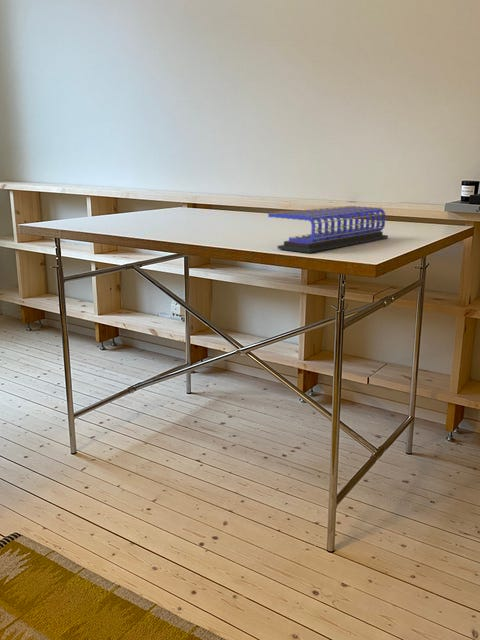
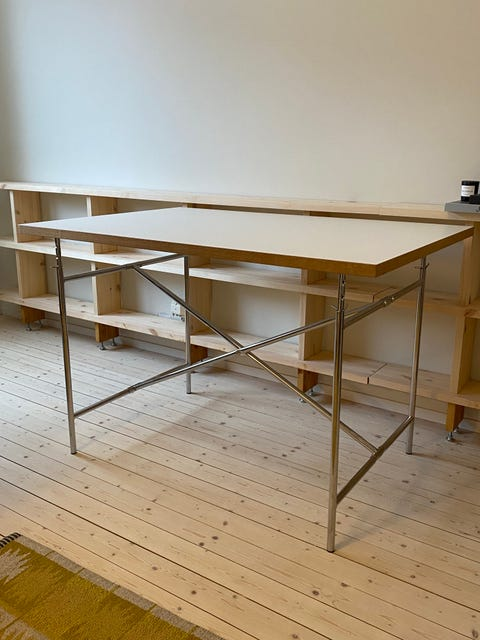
- keyboard [267,205,389,254]
